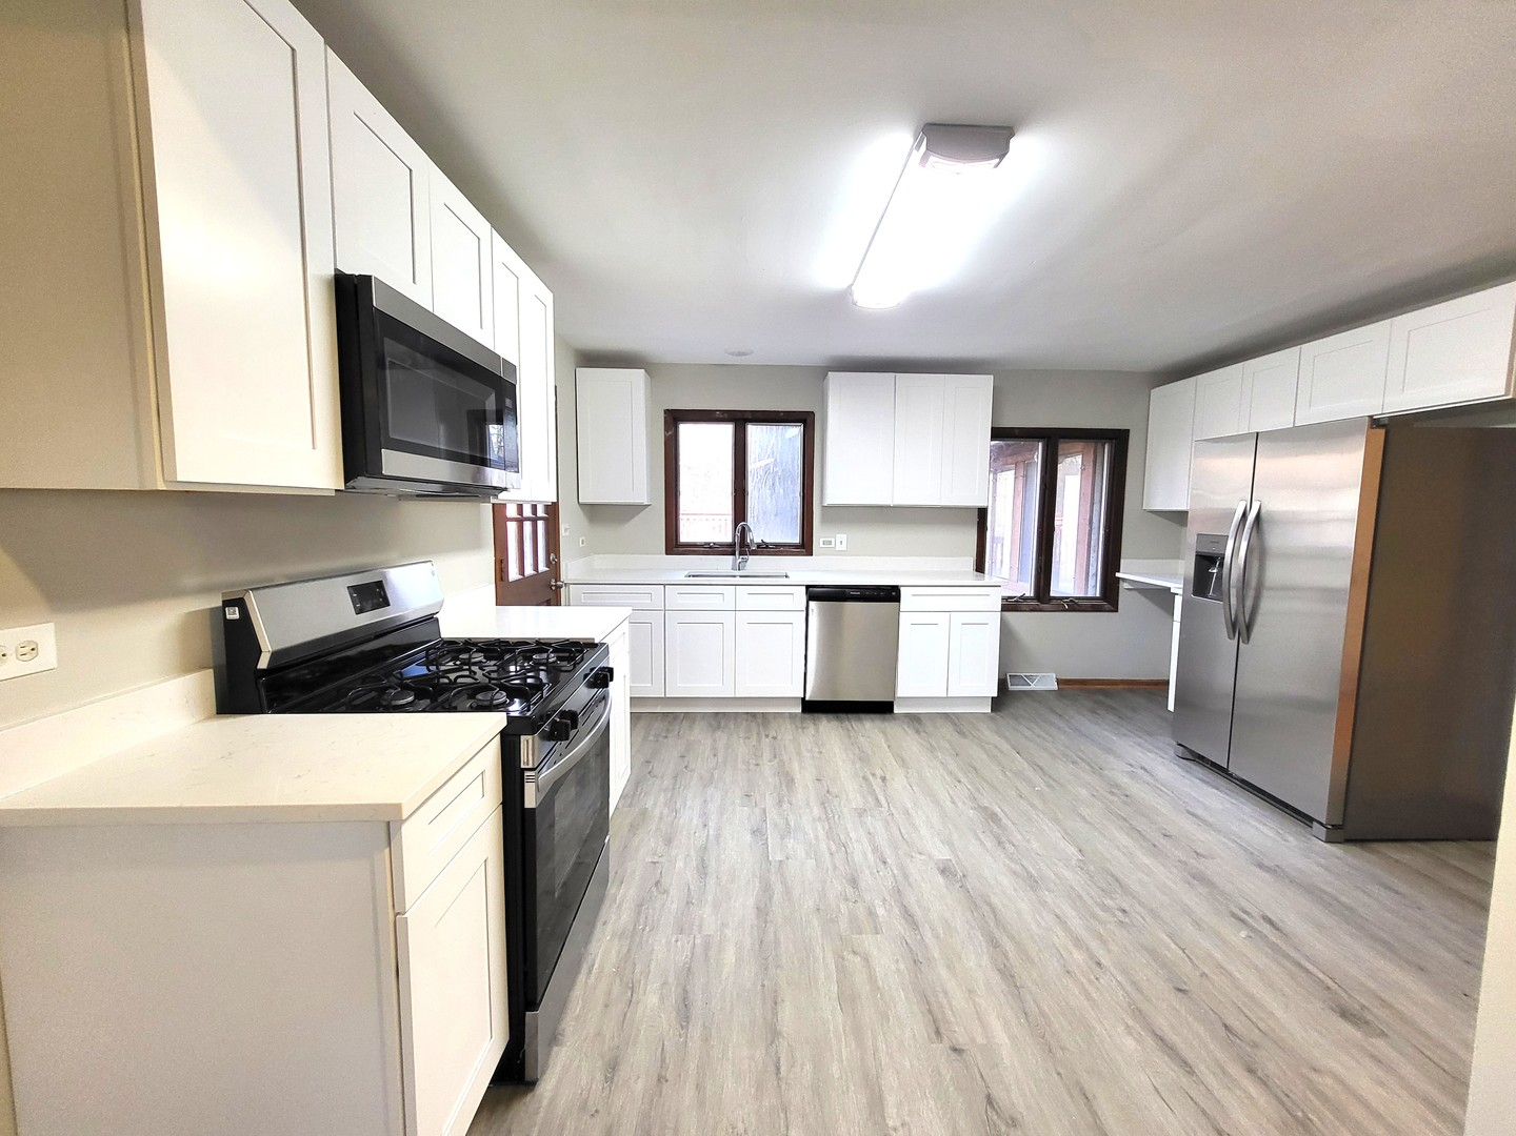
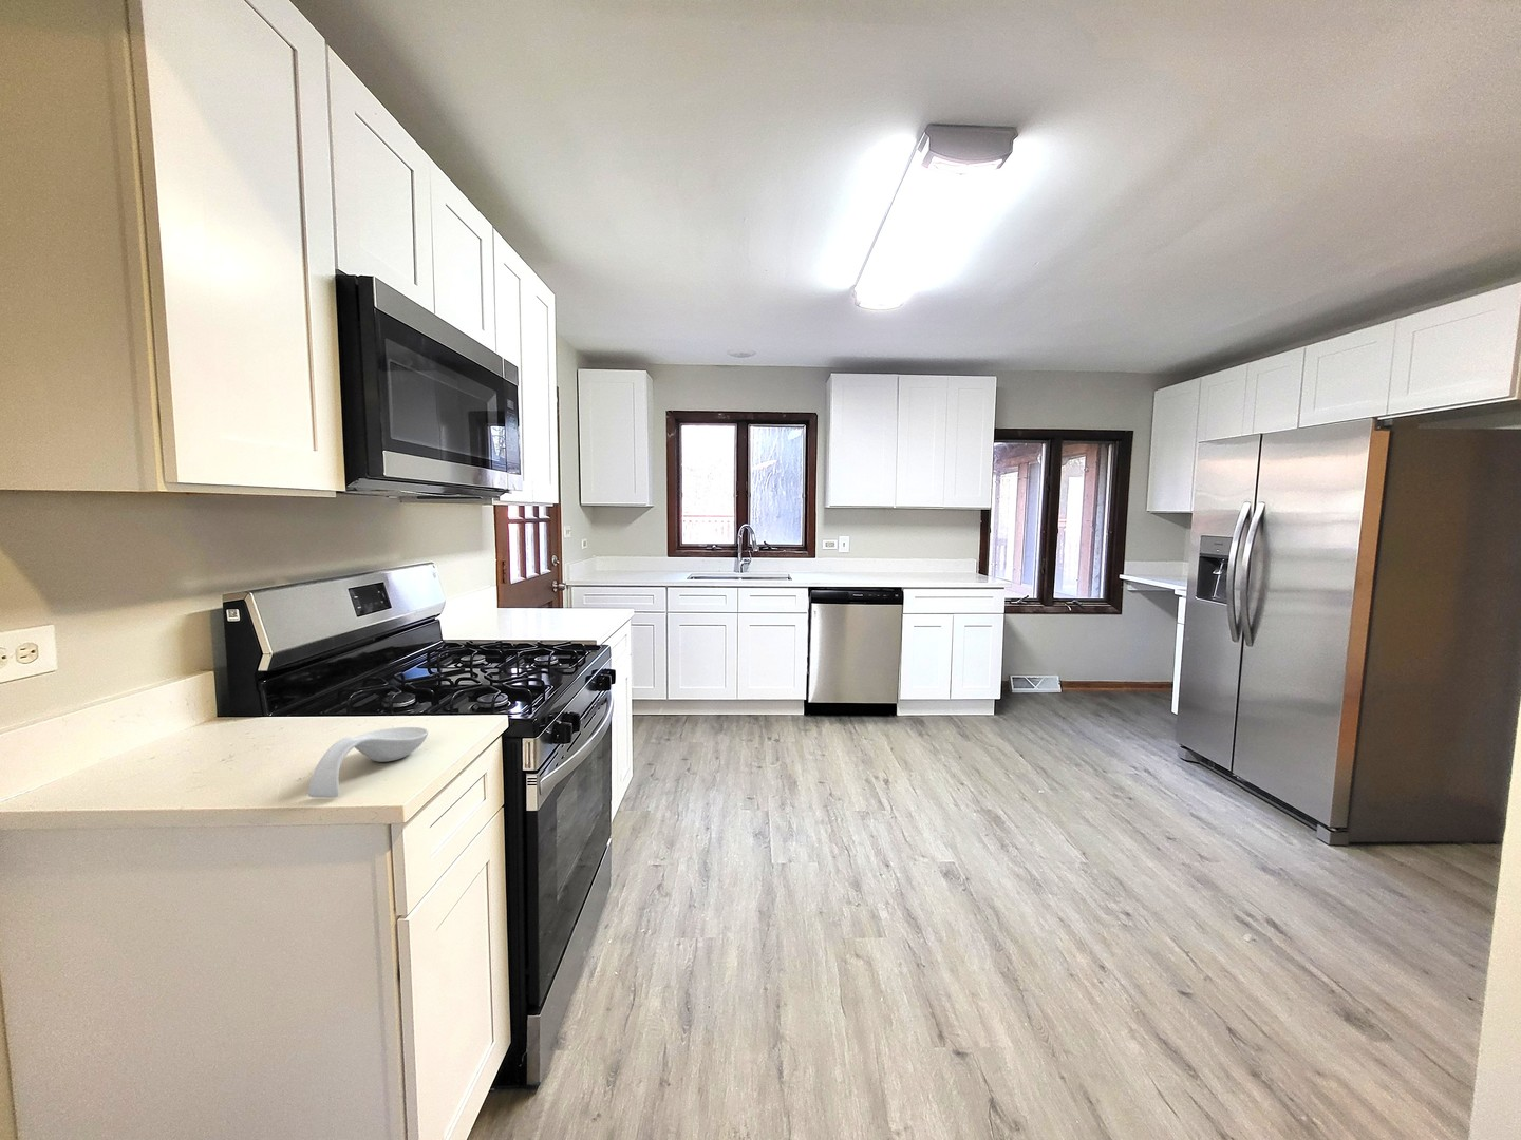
+ spoon rest [308,726,429,798]
